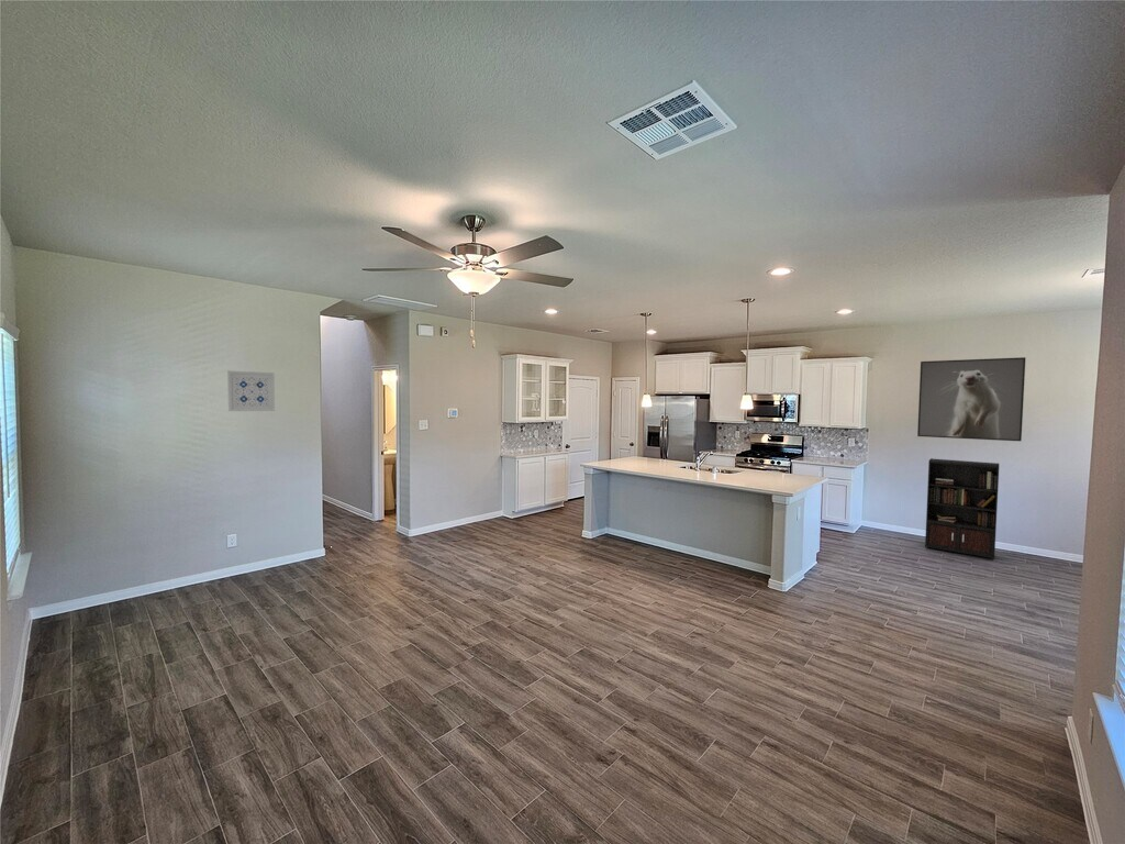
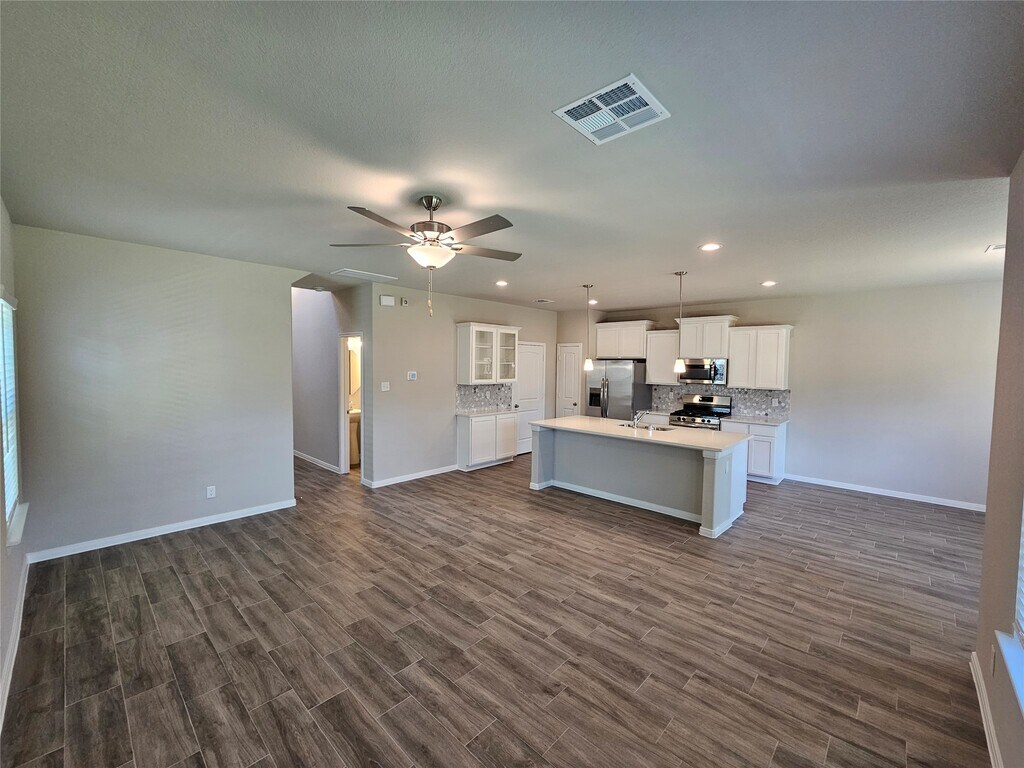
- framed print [916,356,1027,442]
- wall art [226,369,276,412]
- bookcase [924,457,1016,560]
